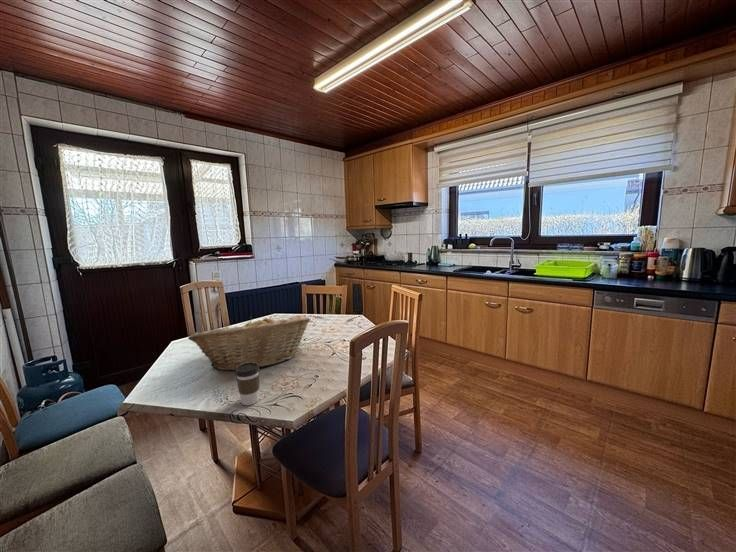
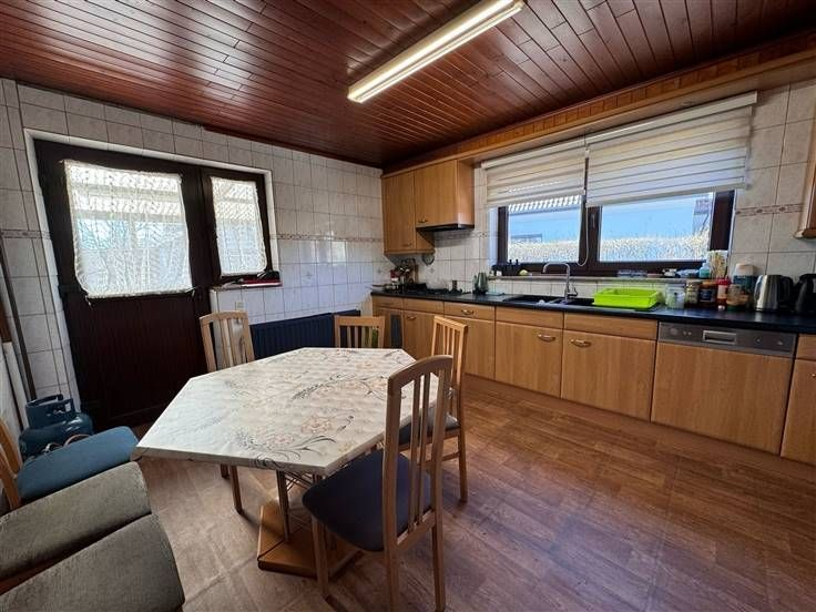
- coffee cup [235,362,261,406]
- fruit basket [187,314,311,371]
